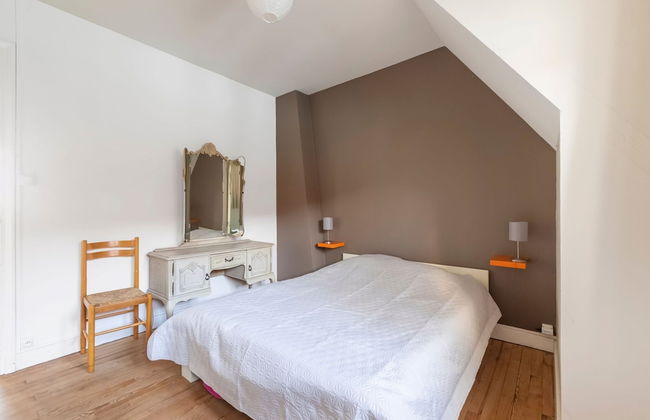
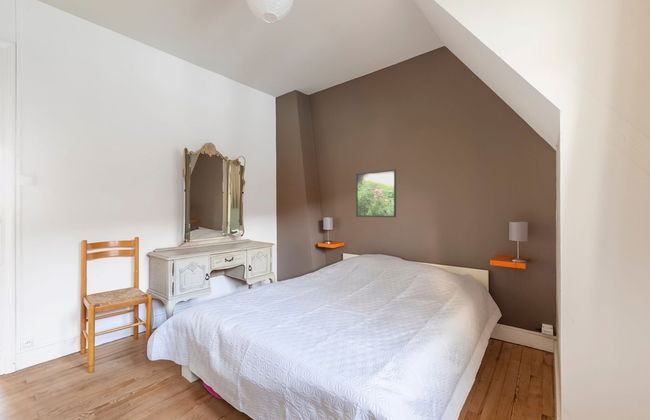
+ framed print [355,168,397,218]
